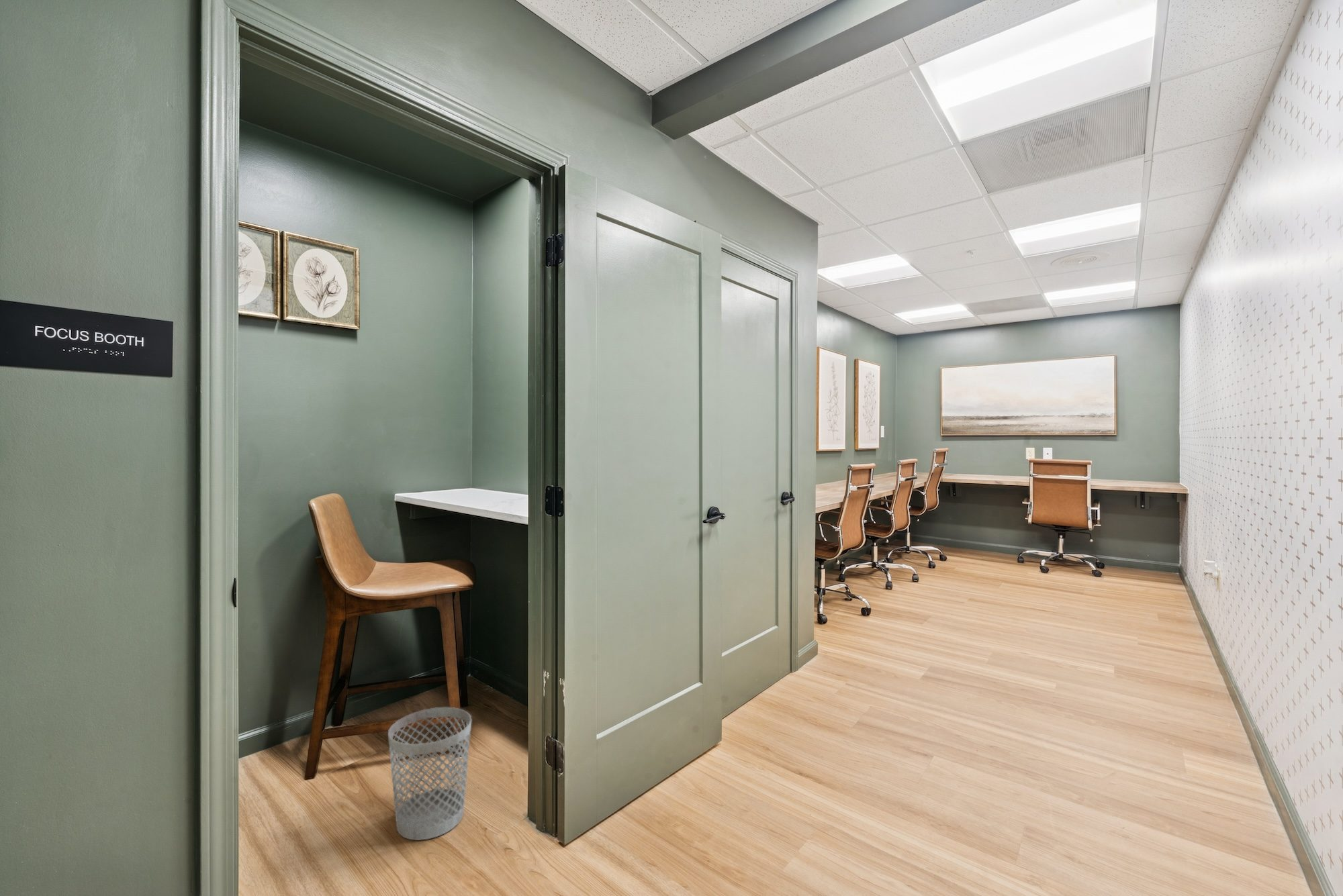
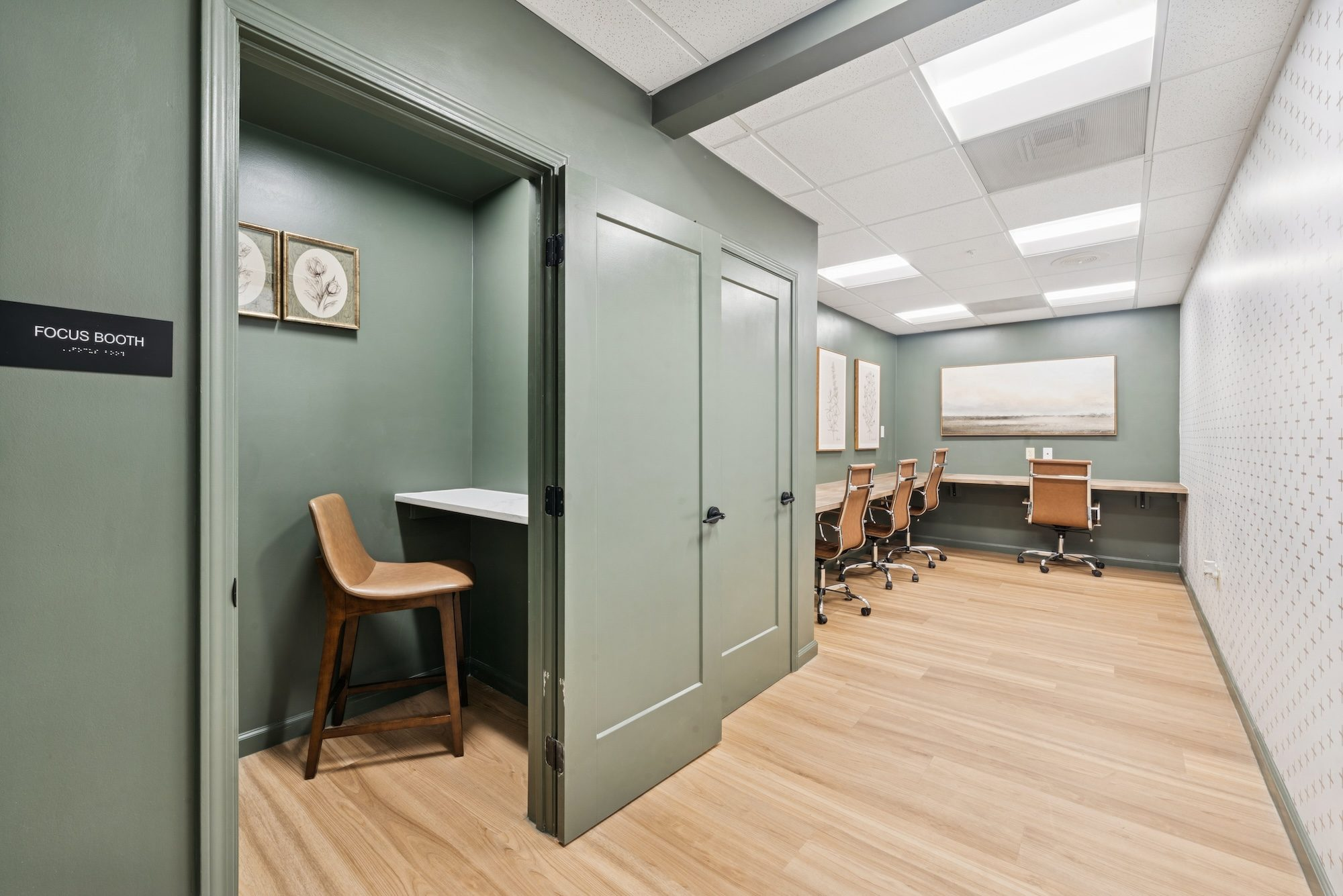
- wastebasket [387,707,472,841]
